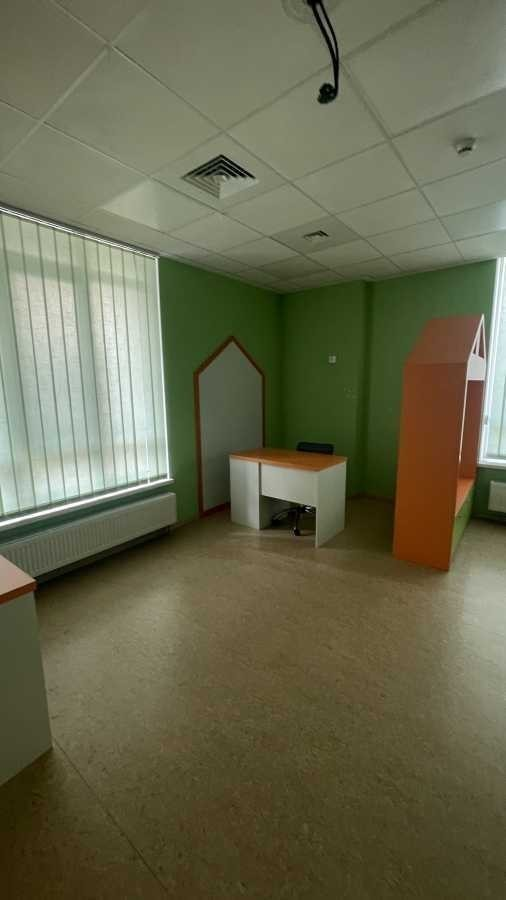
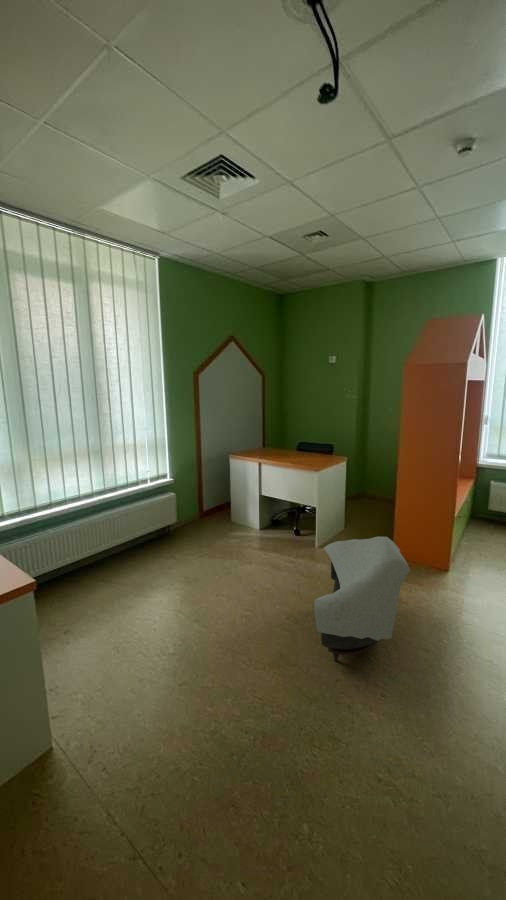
+ armchair [313,535,411,663]
